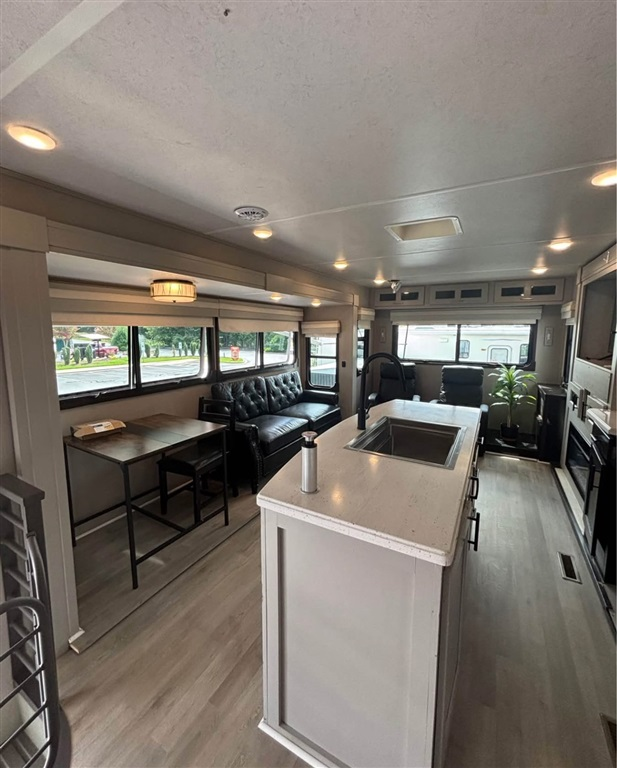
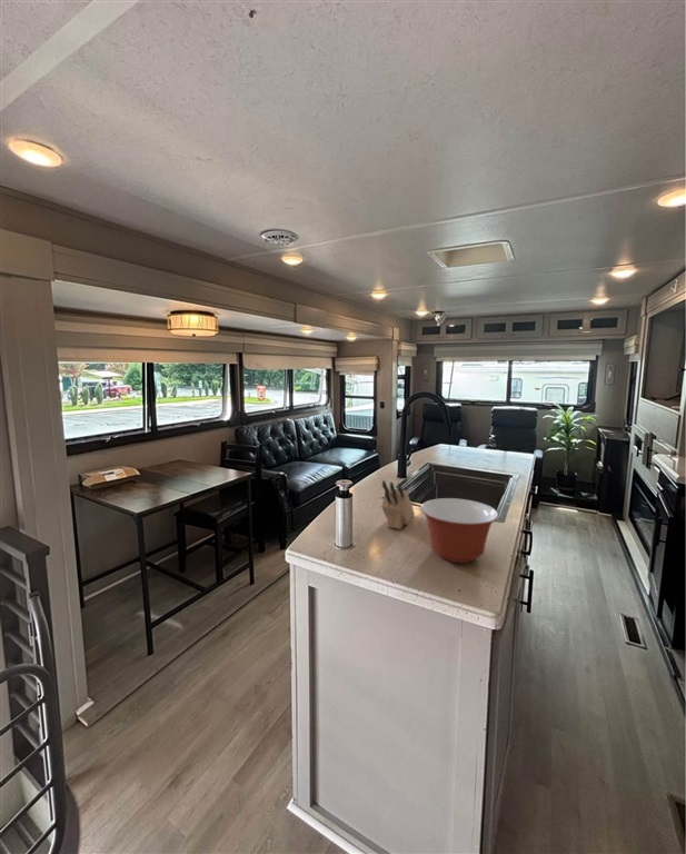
+ mixing bowl [419,497,499,564]
+ knife block [380,479,416,530]
